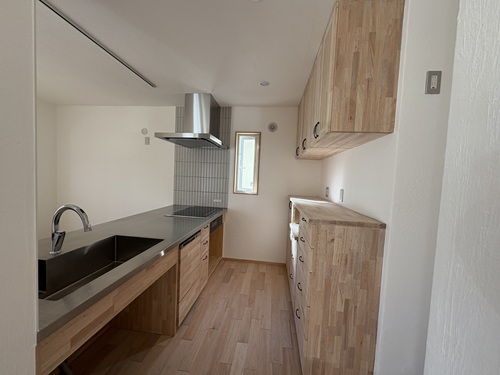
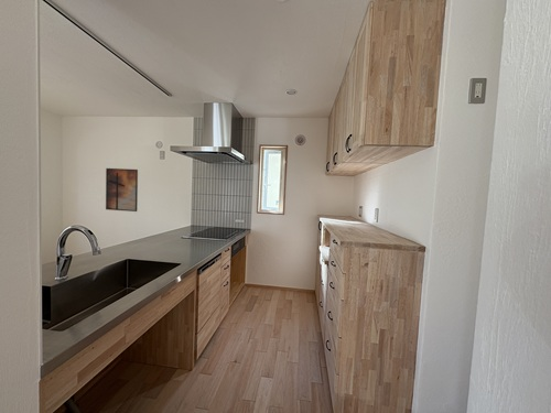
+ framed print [105,167,139,213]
